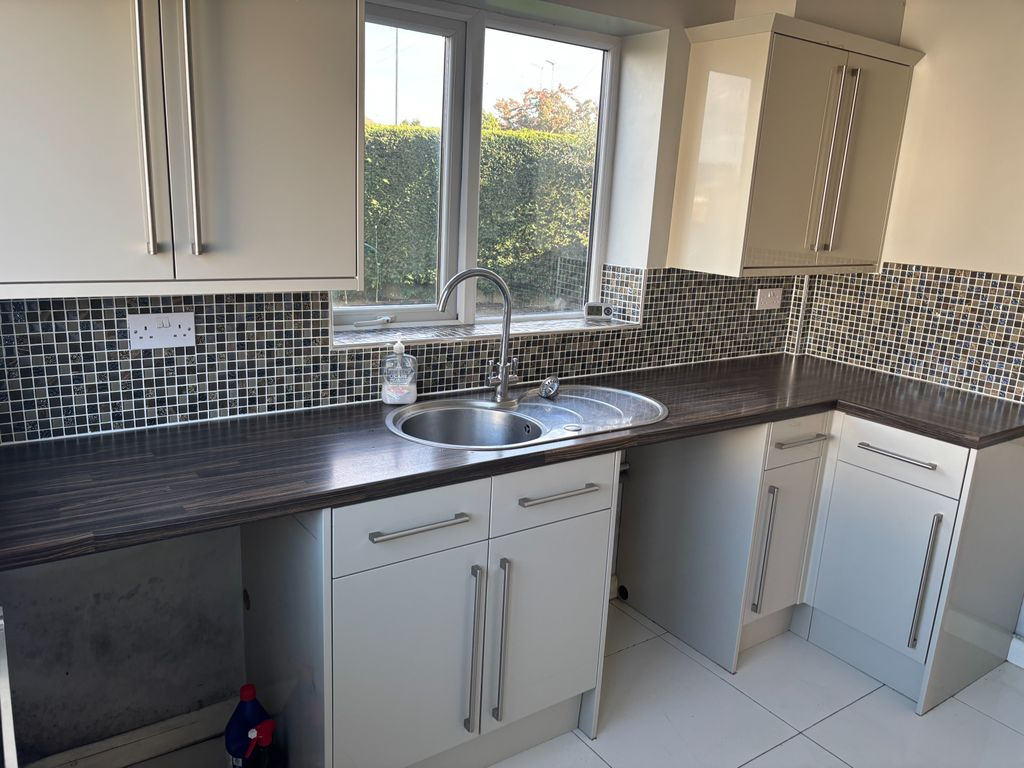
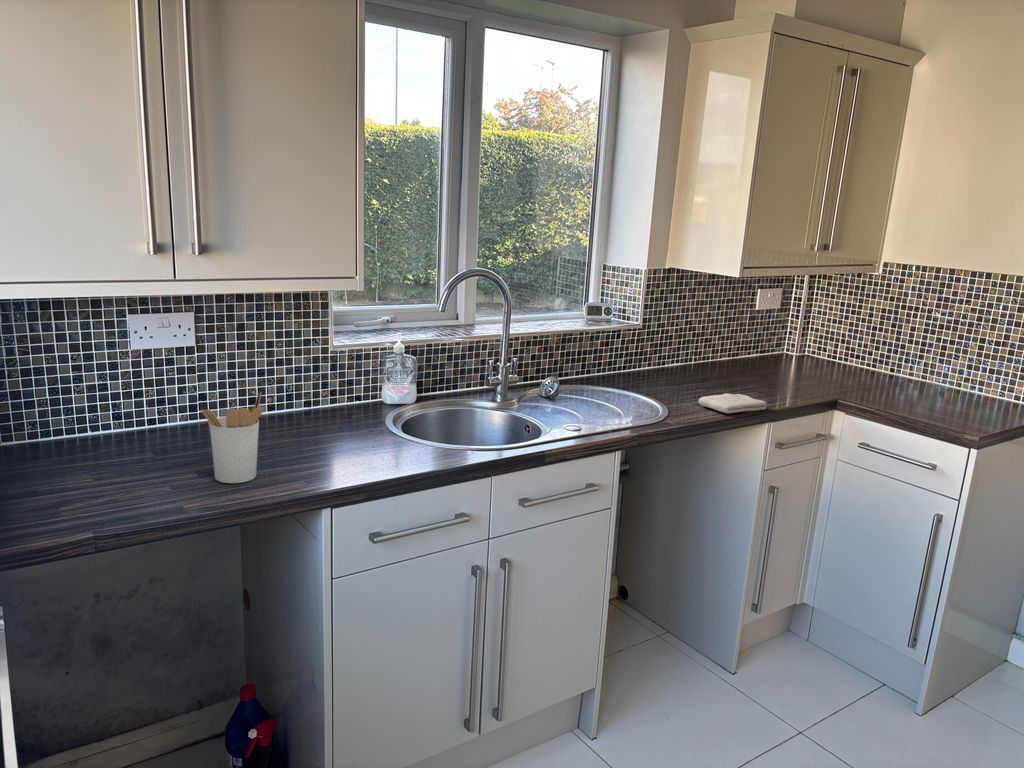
+ utensil holder [200,392,265,484]
+ washcloth [697,392,767,414]
